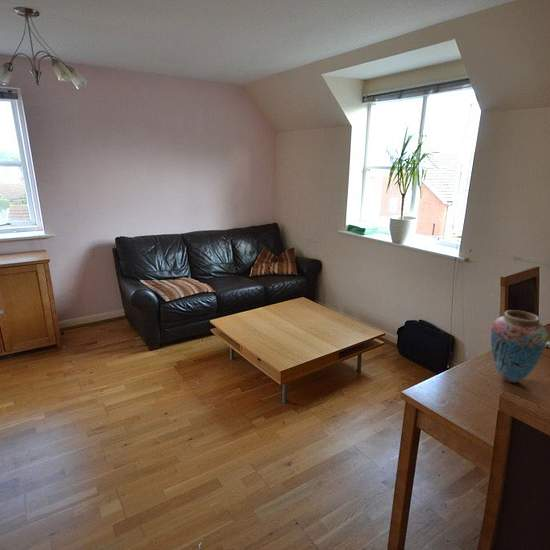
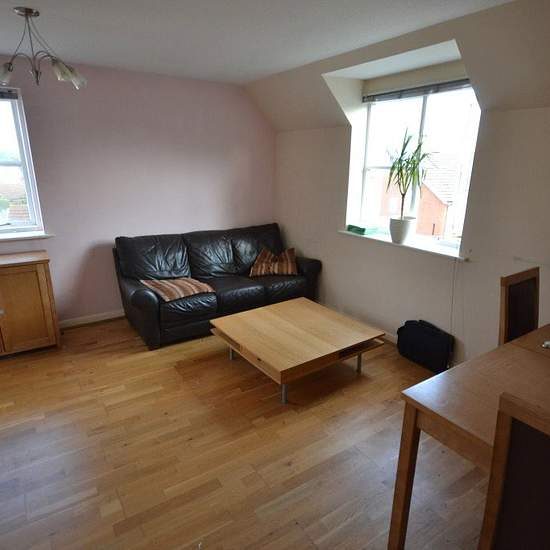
- vase [490,309,549,384]
